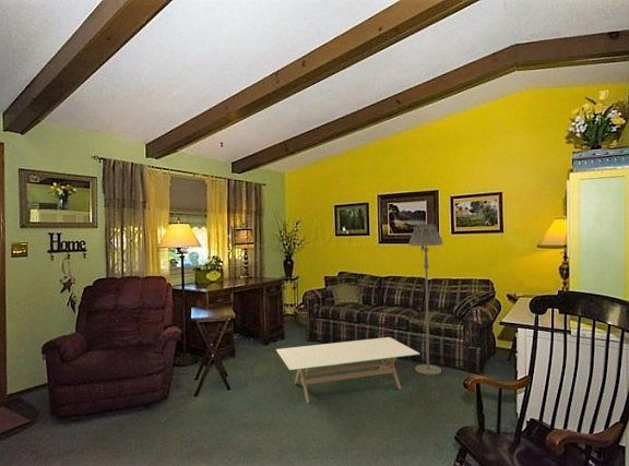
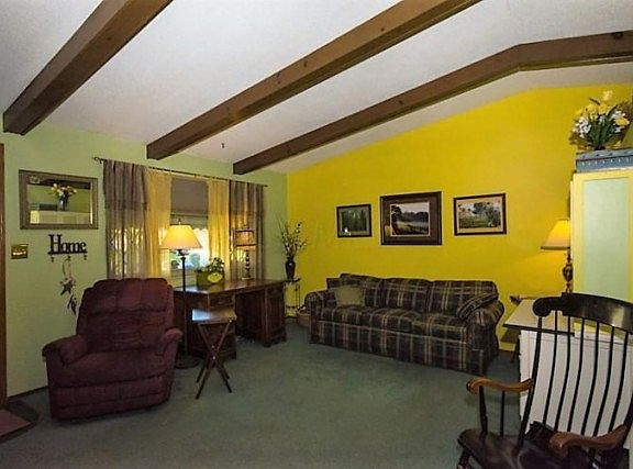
- floor lamp [407,224,444,377]
- coffee table [275,336,420,404]
